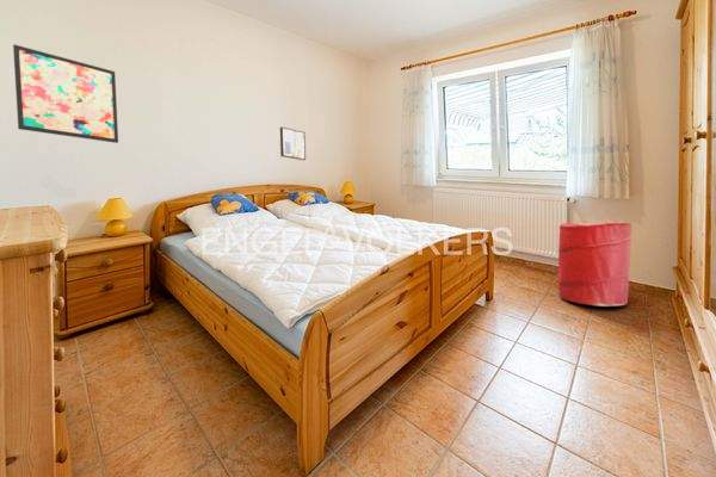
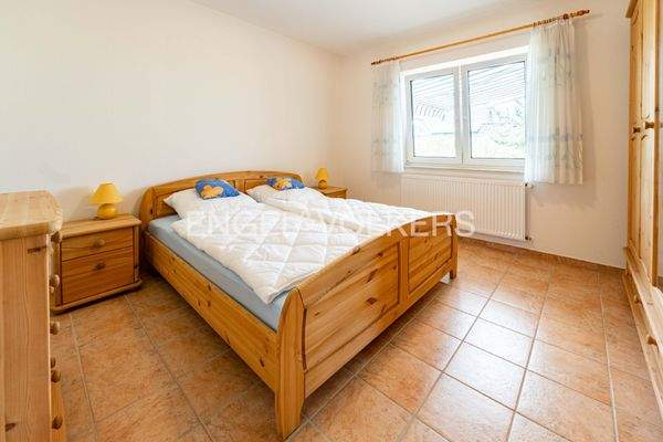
- laundry hamper [557,221,632,308]
- wall art [279,125,307,161]
- wall art [12,43,119,144]
